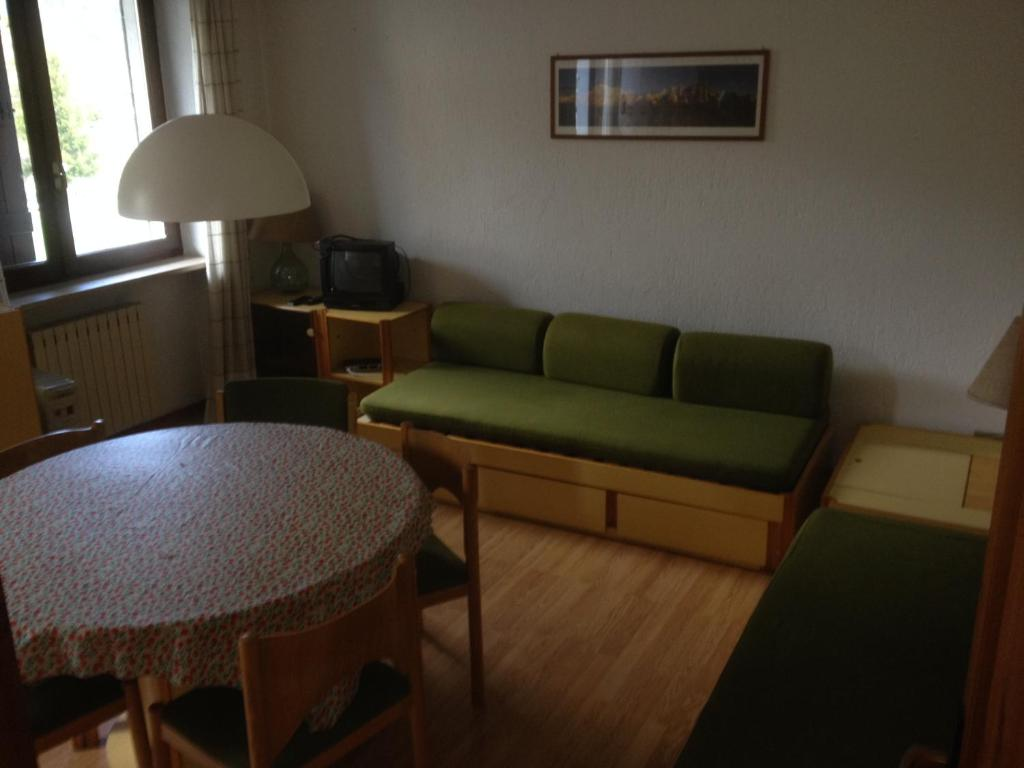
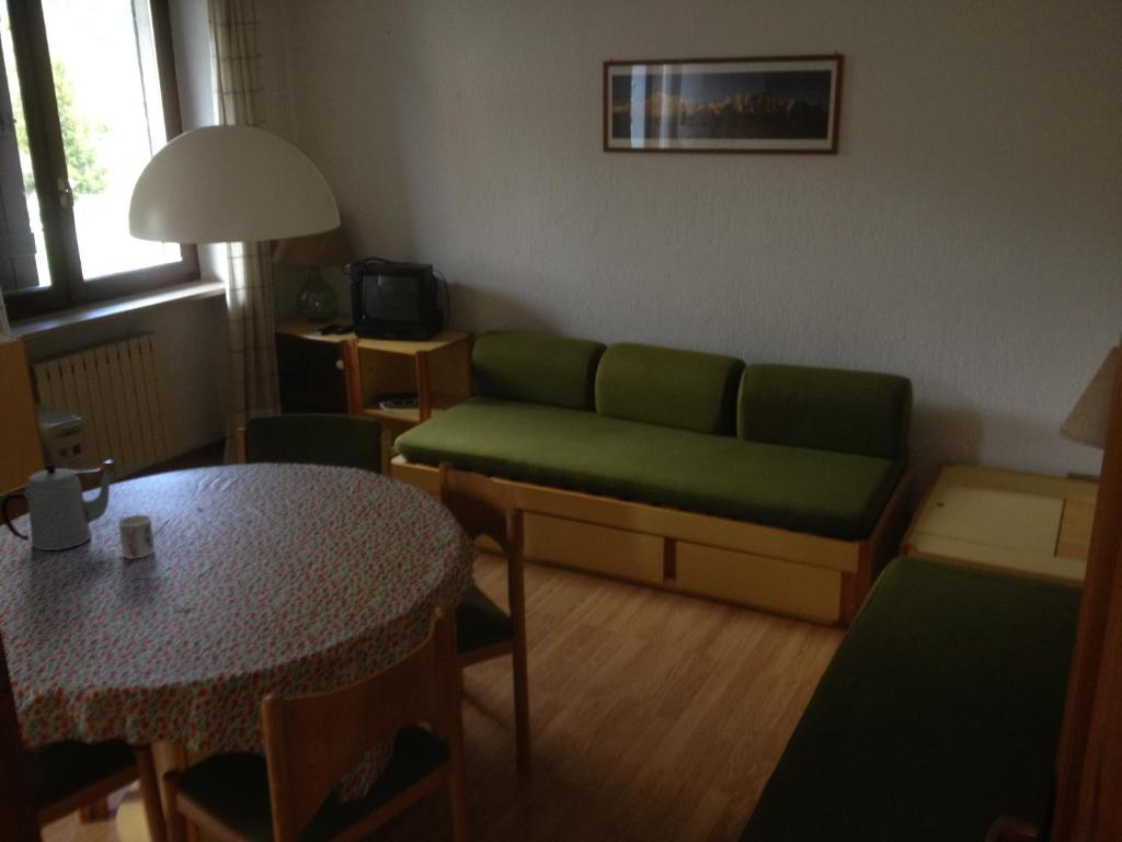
+ cup [117,514,156,560]
+ teapot [0,463,115,551]
